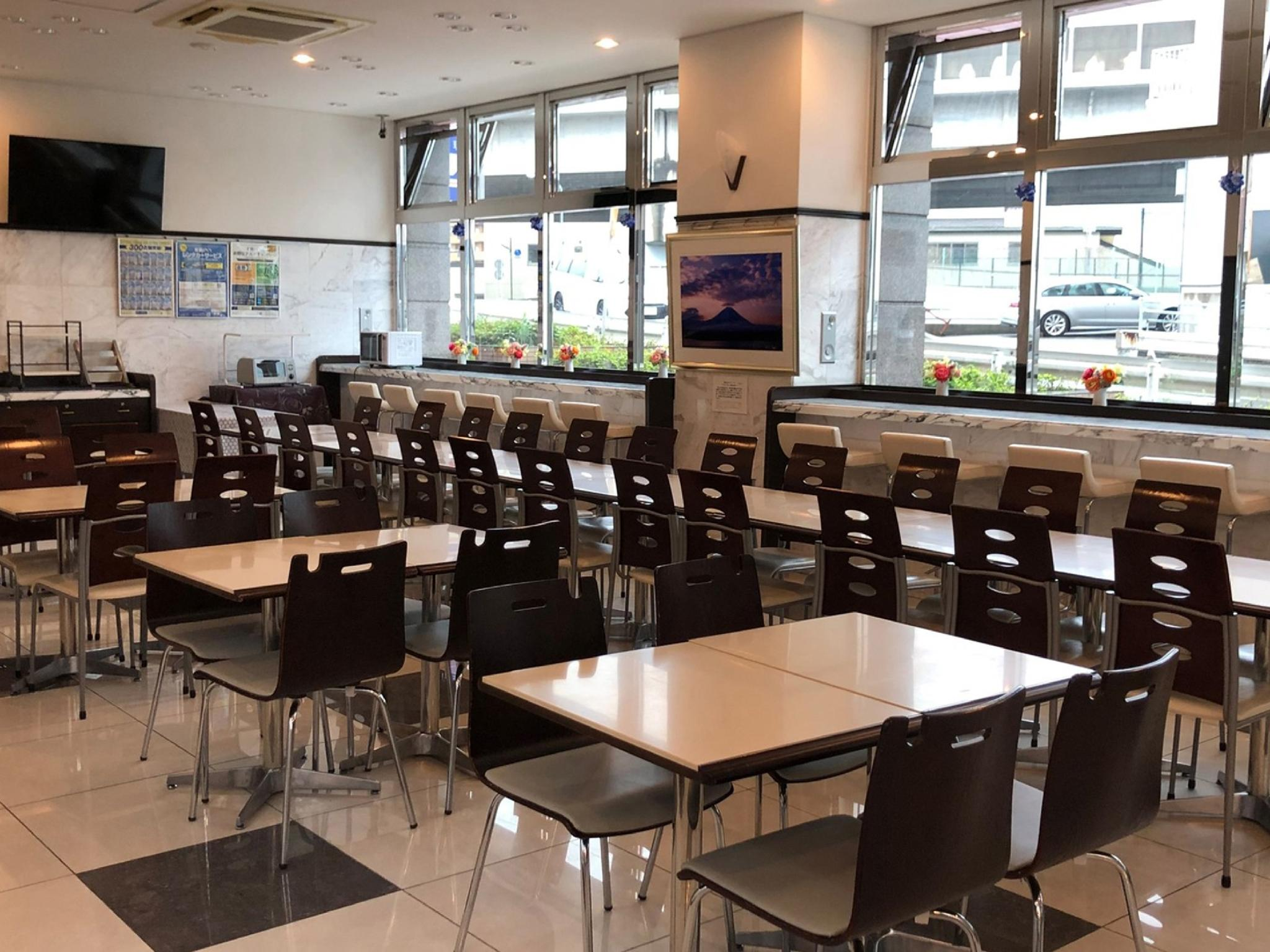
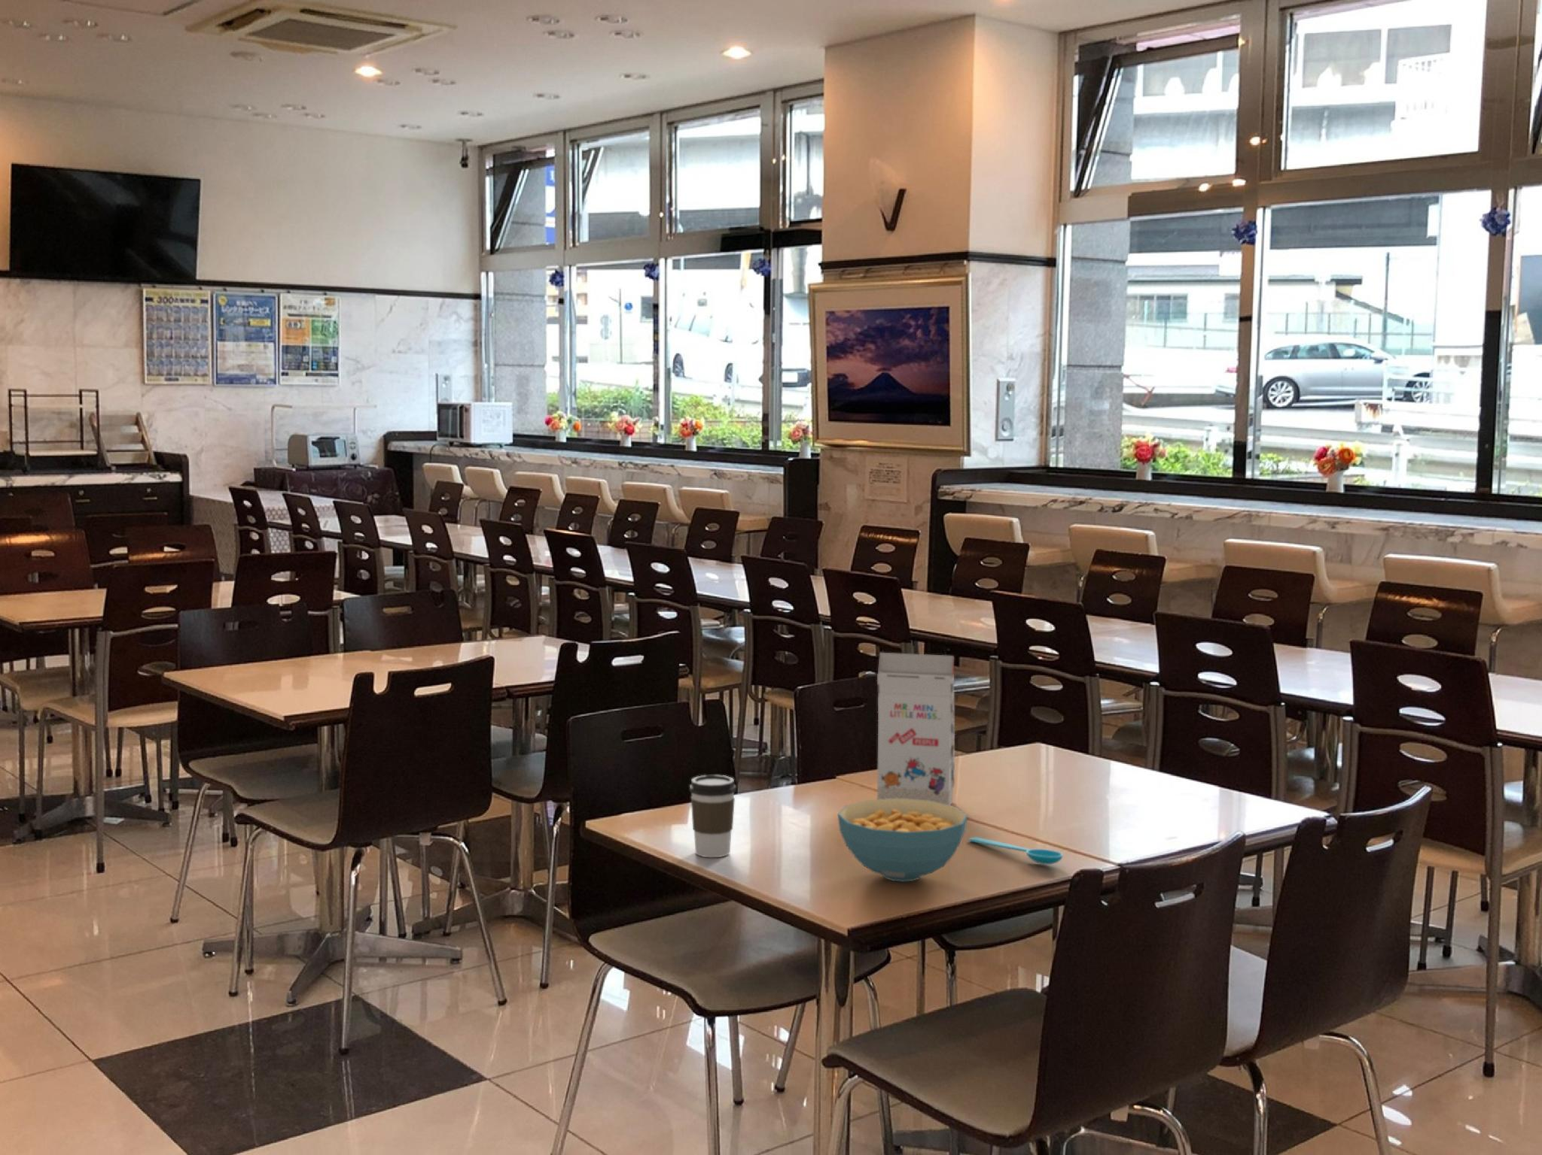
+ coffee cup [688,774,737,858]
+ cereal bowl [838,798,968,883]
+ spoon [968,836,1064,865]
+ gift box [877,652,956,806]
